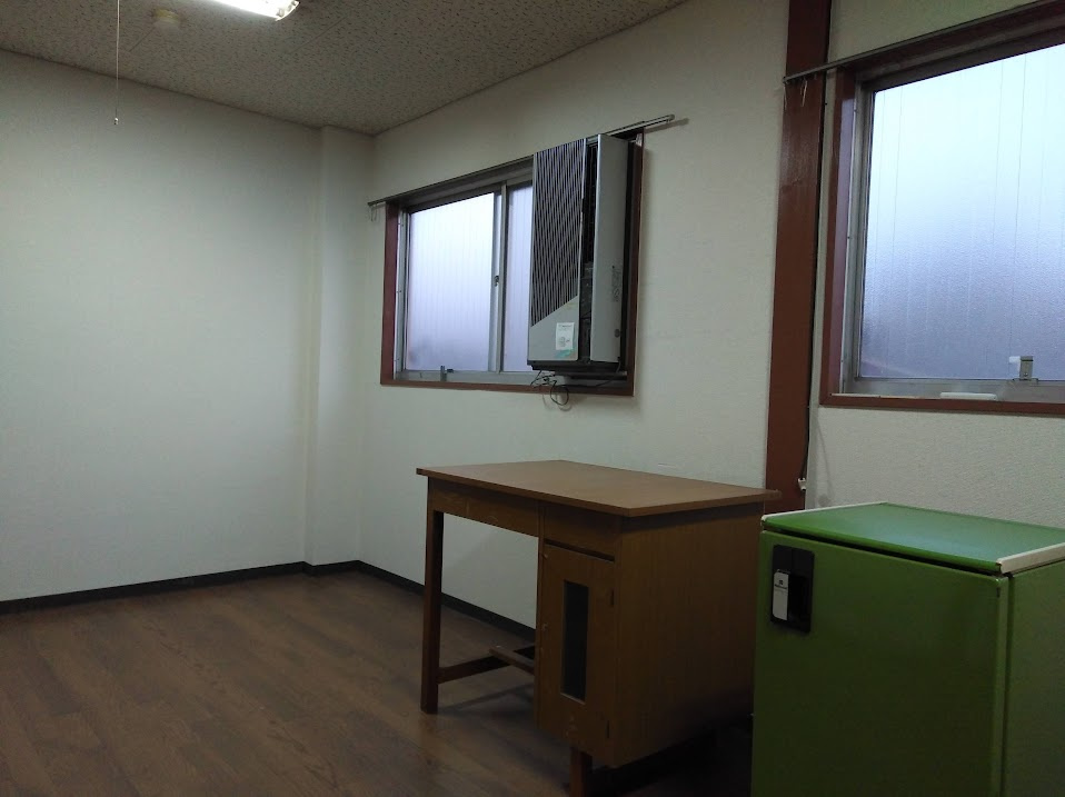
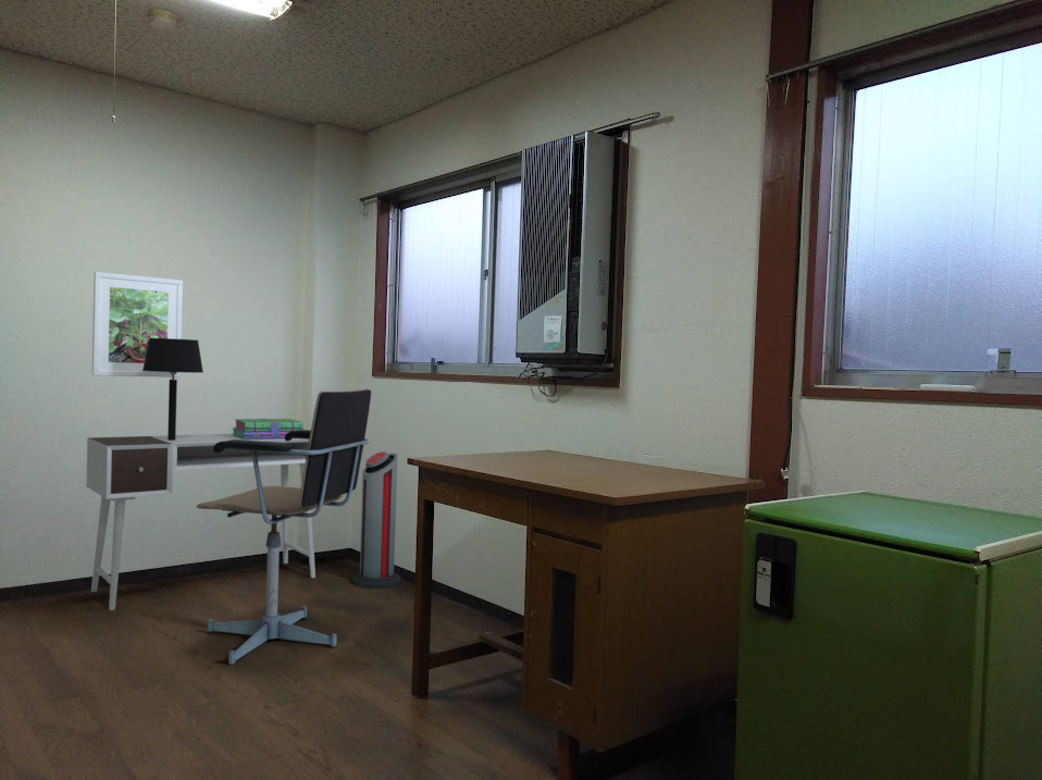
+ desk [85,433,317,611]
+ table lamp [142,338,204,441]
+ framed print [91,271,184,379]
+ air purifier [351,450,401,589]
+ stack of books [232,418,305,439]
+ office chair [196,388,372,667]
